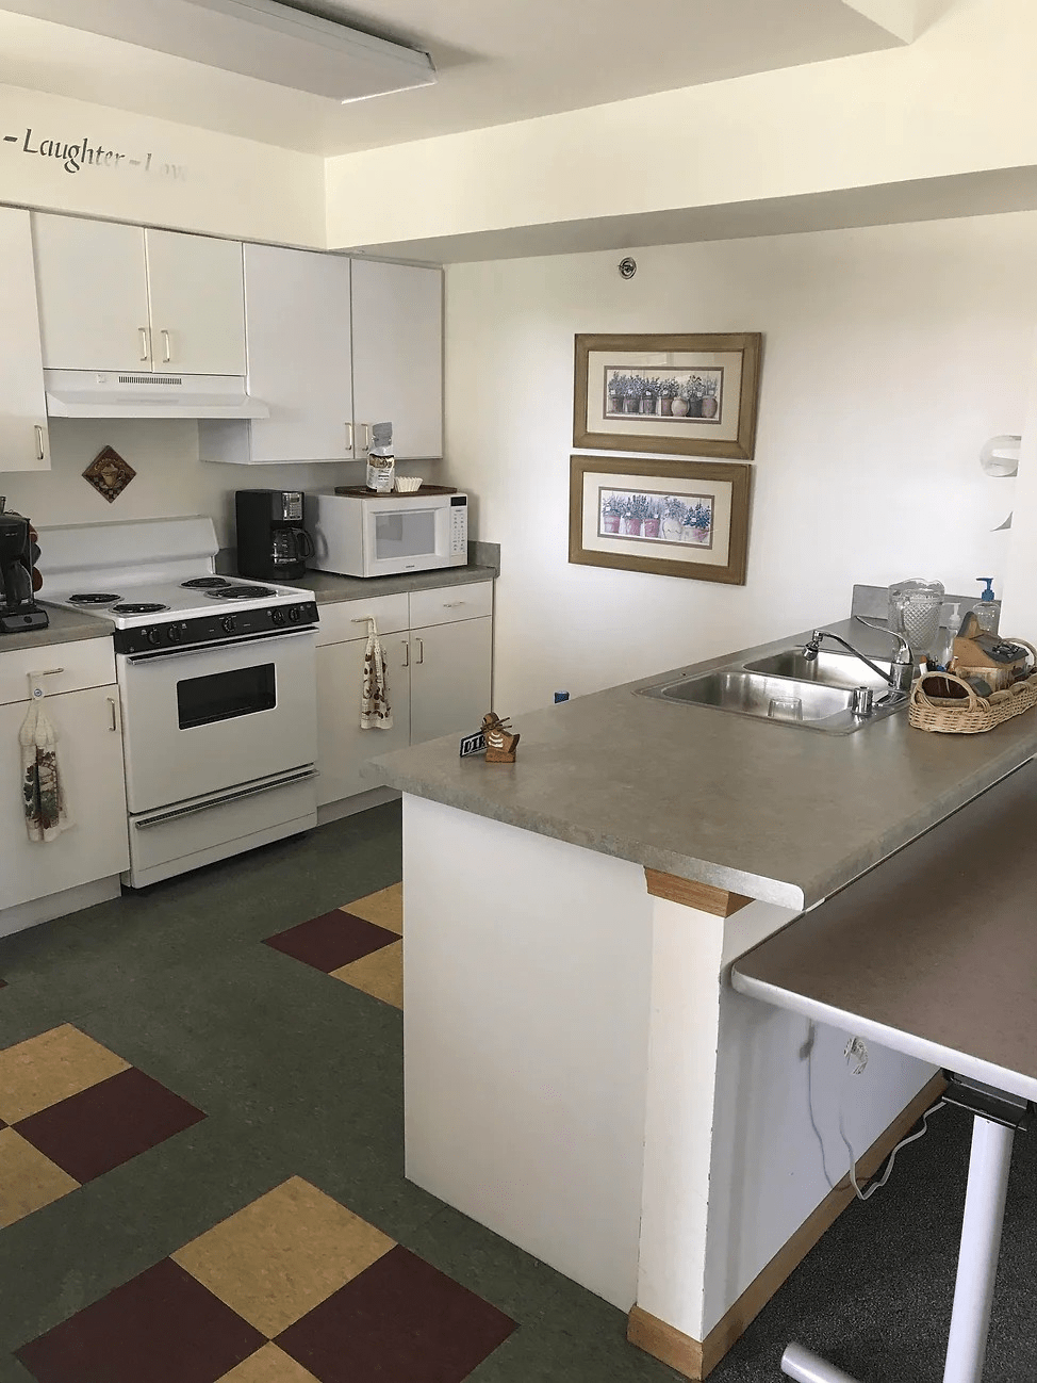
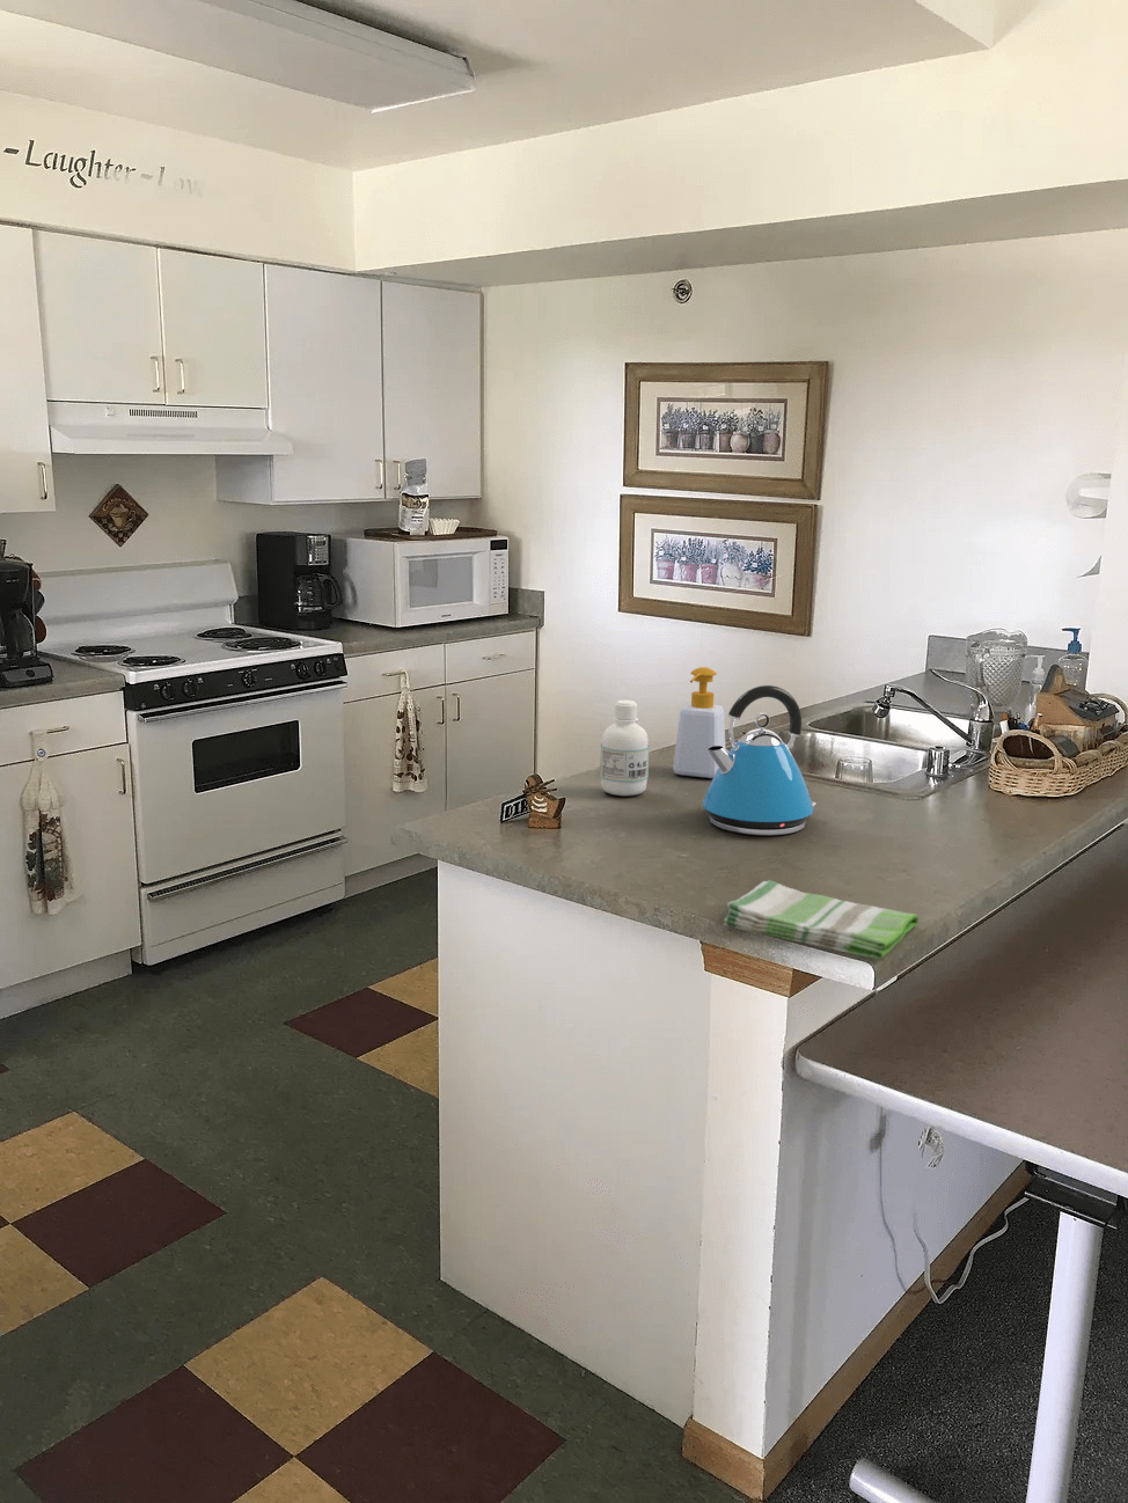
+ soap bottle [672,666,726,779]
+ kettle [700,685,816,836]
+ dish towel [723,879,919,959]
+ bottle [598,700,649,797]
